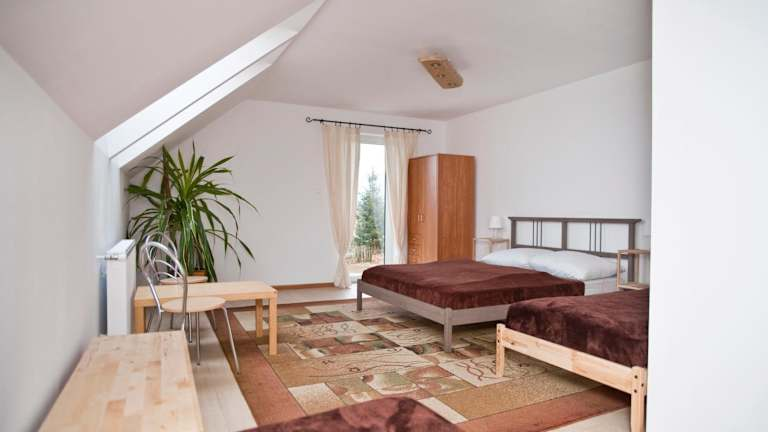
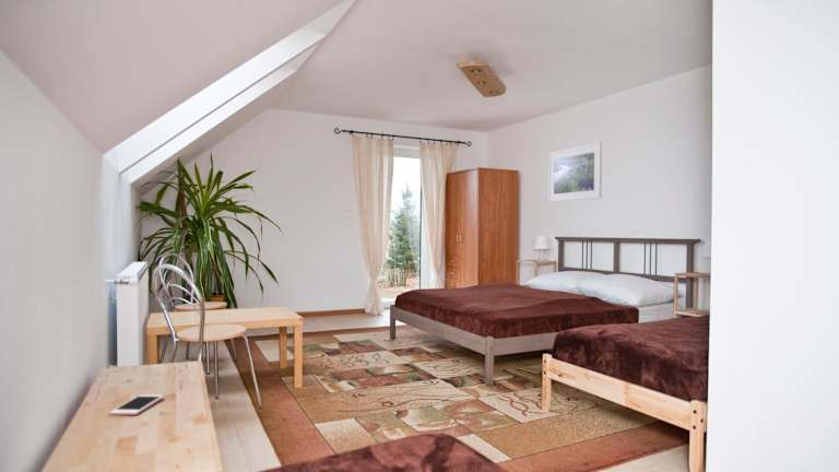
+ cell phone [108,393,165,416]
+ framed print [547,141,603,203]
